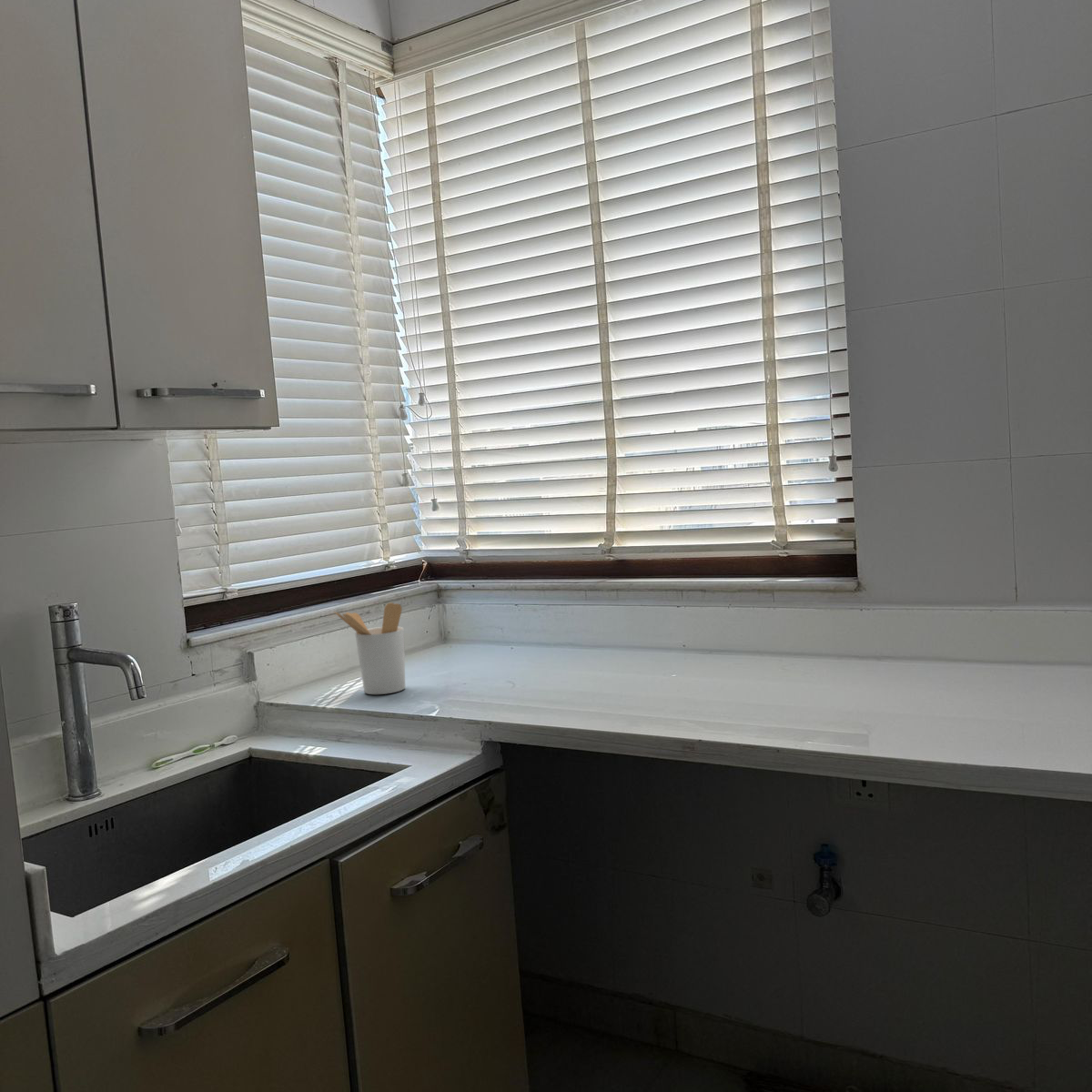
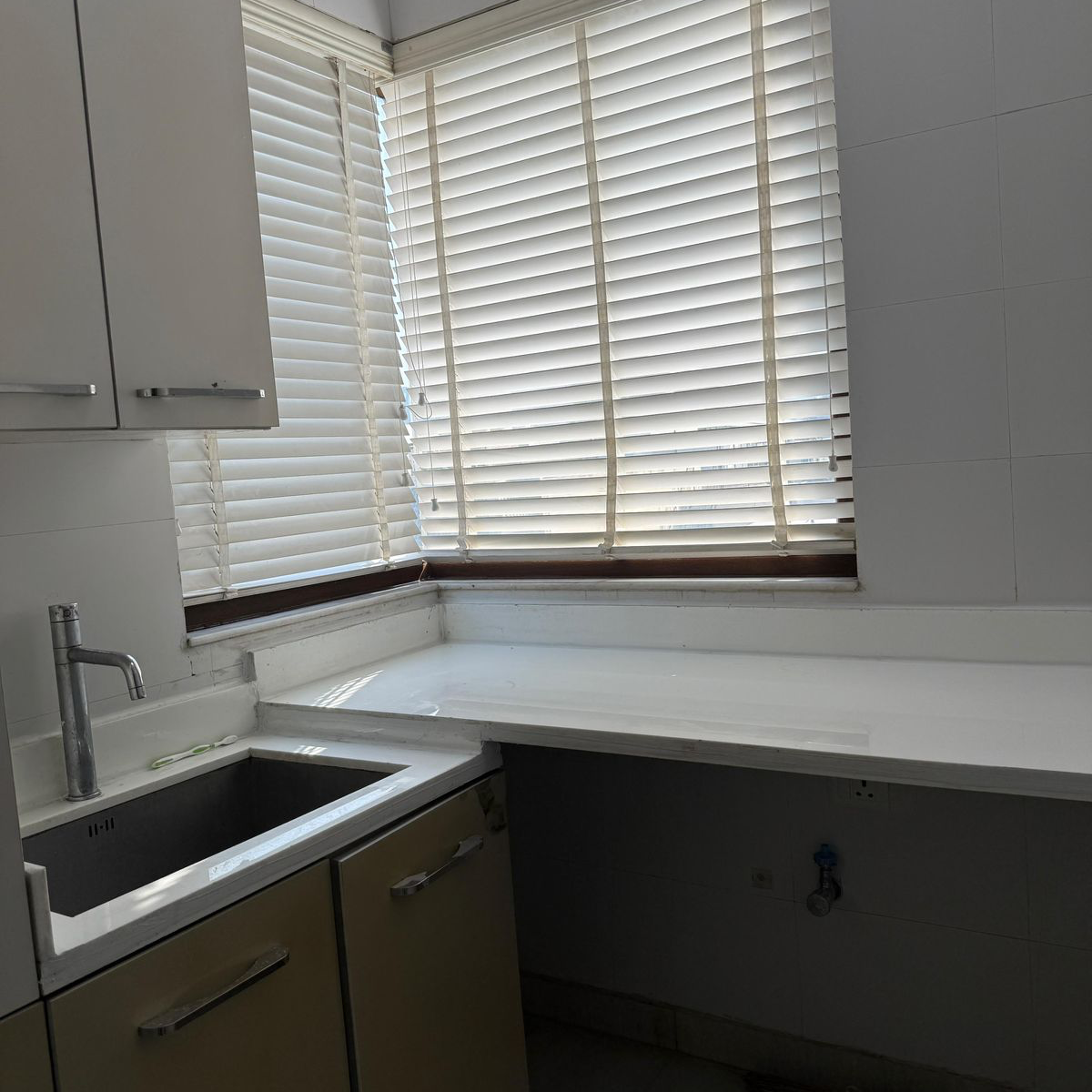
- utensil holder [333,602,406,695]
